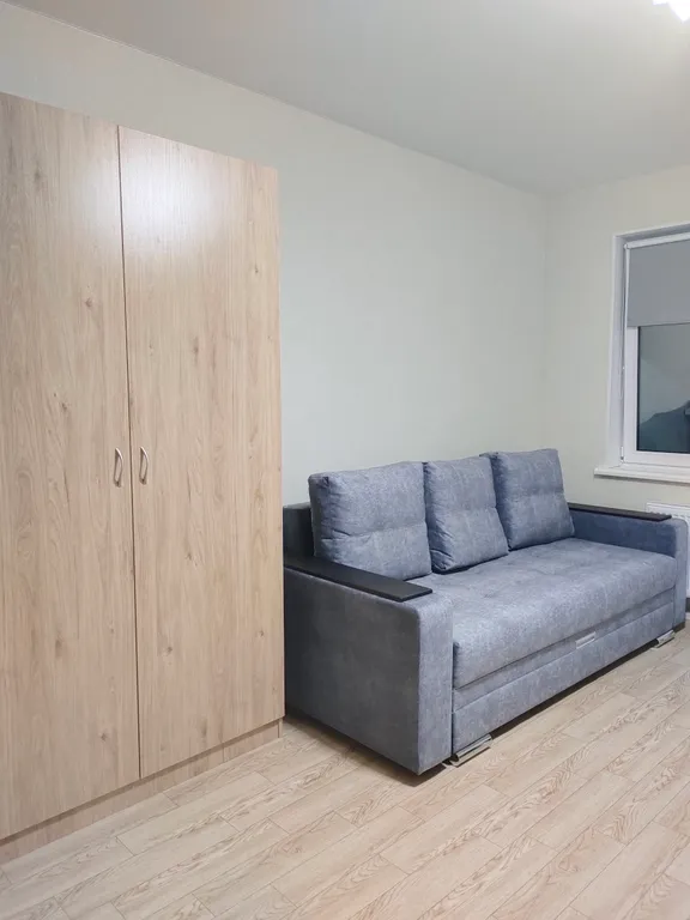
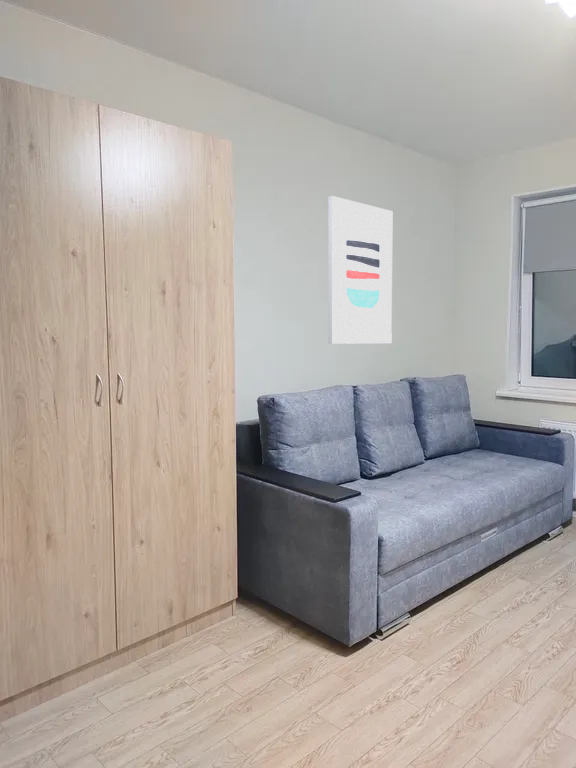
+ wall art [327,195,393,345]
